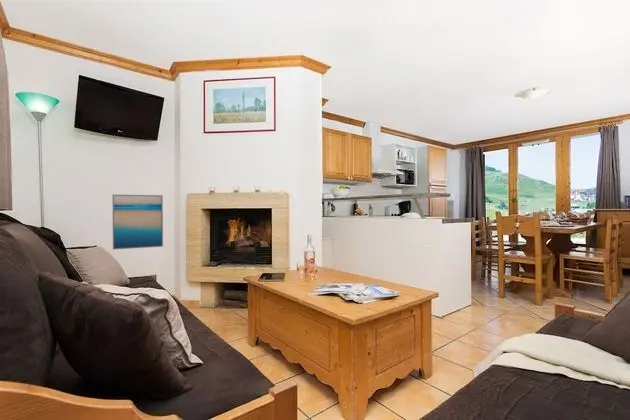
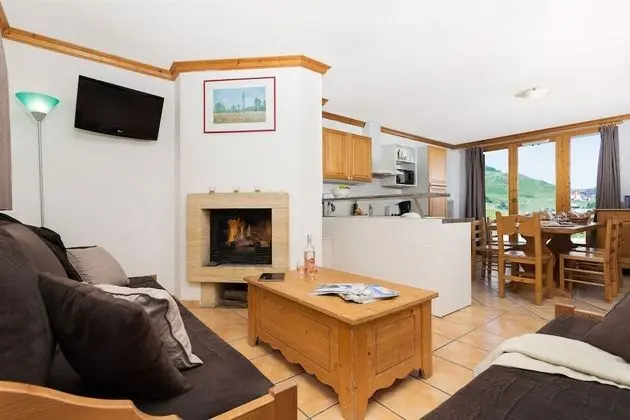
- wall art [111,193,164,250]
